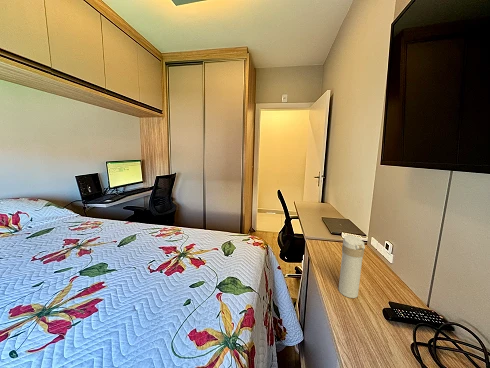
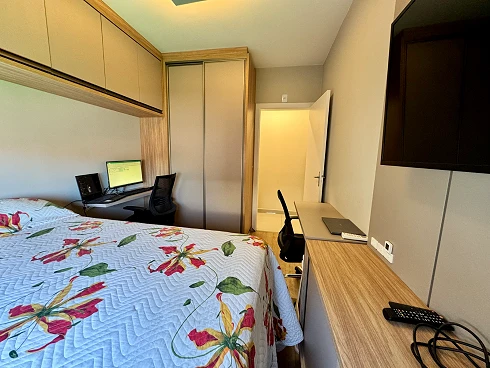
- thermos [338,234,366,299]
